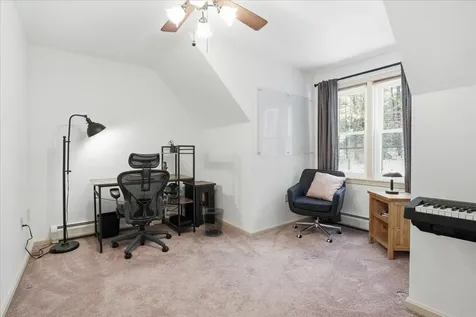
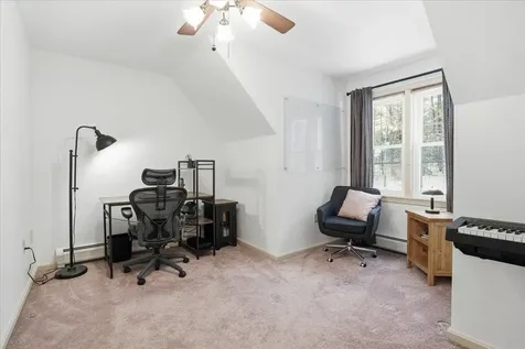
- waste bin [202,207,225,237]
